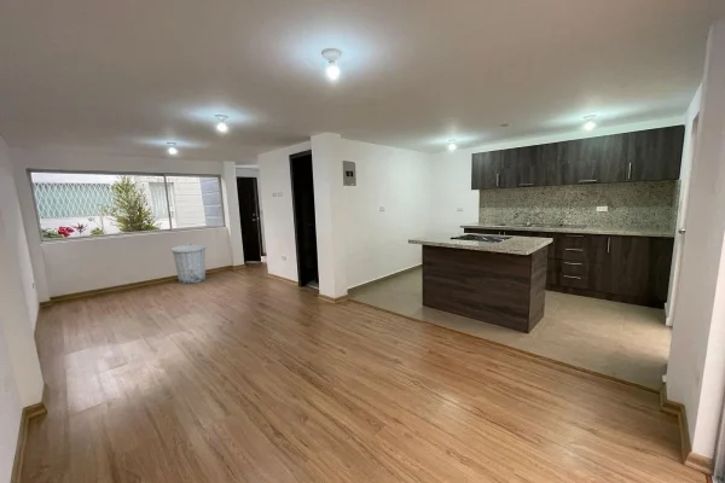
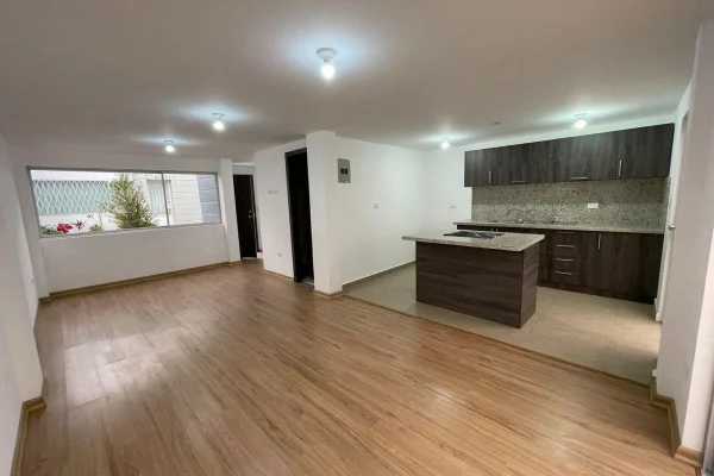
- trash can [170,242,207,285]
